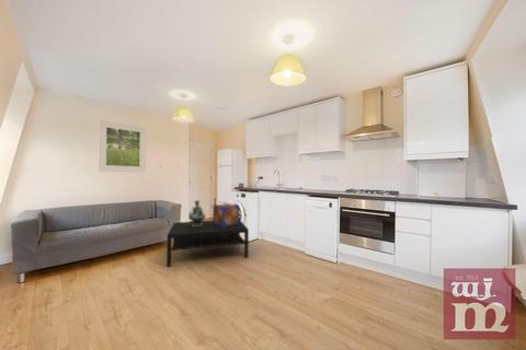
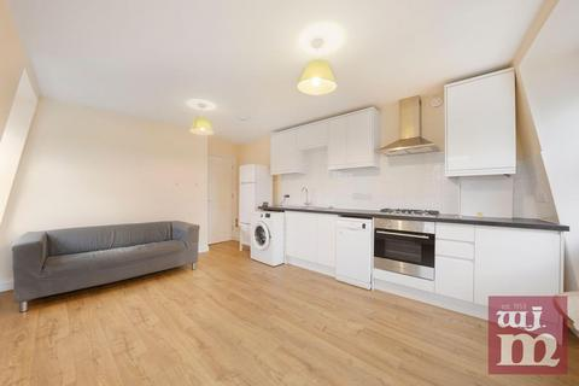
- decorative cube [211,202,240,226]
- decorative urn [187,199,207,226]
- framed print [98,119,147,173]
- coffee table [165,218,250,268]
